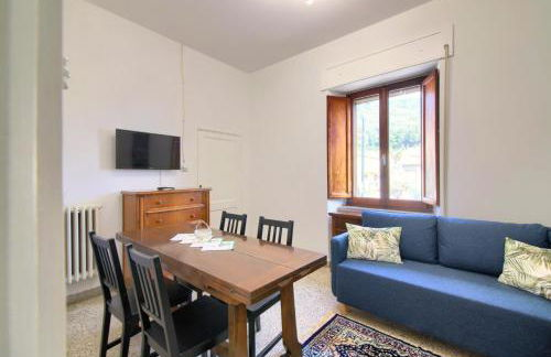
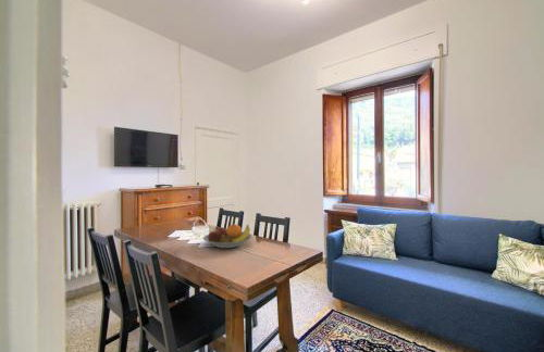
+ fruit bowl [202,224,254,249]
